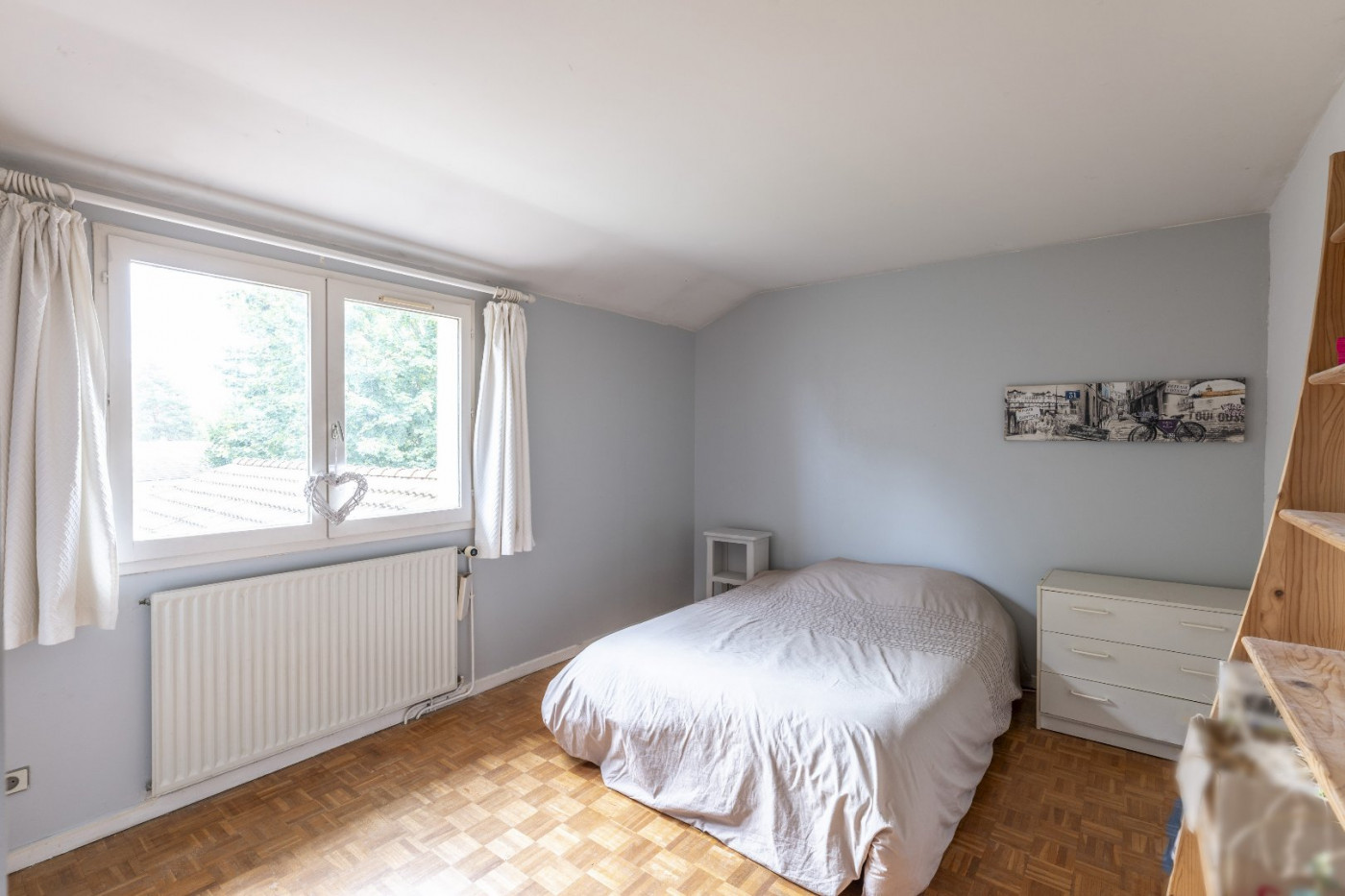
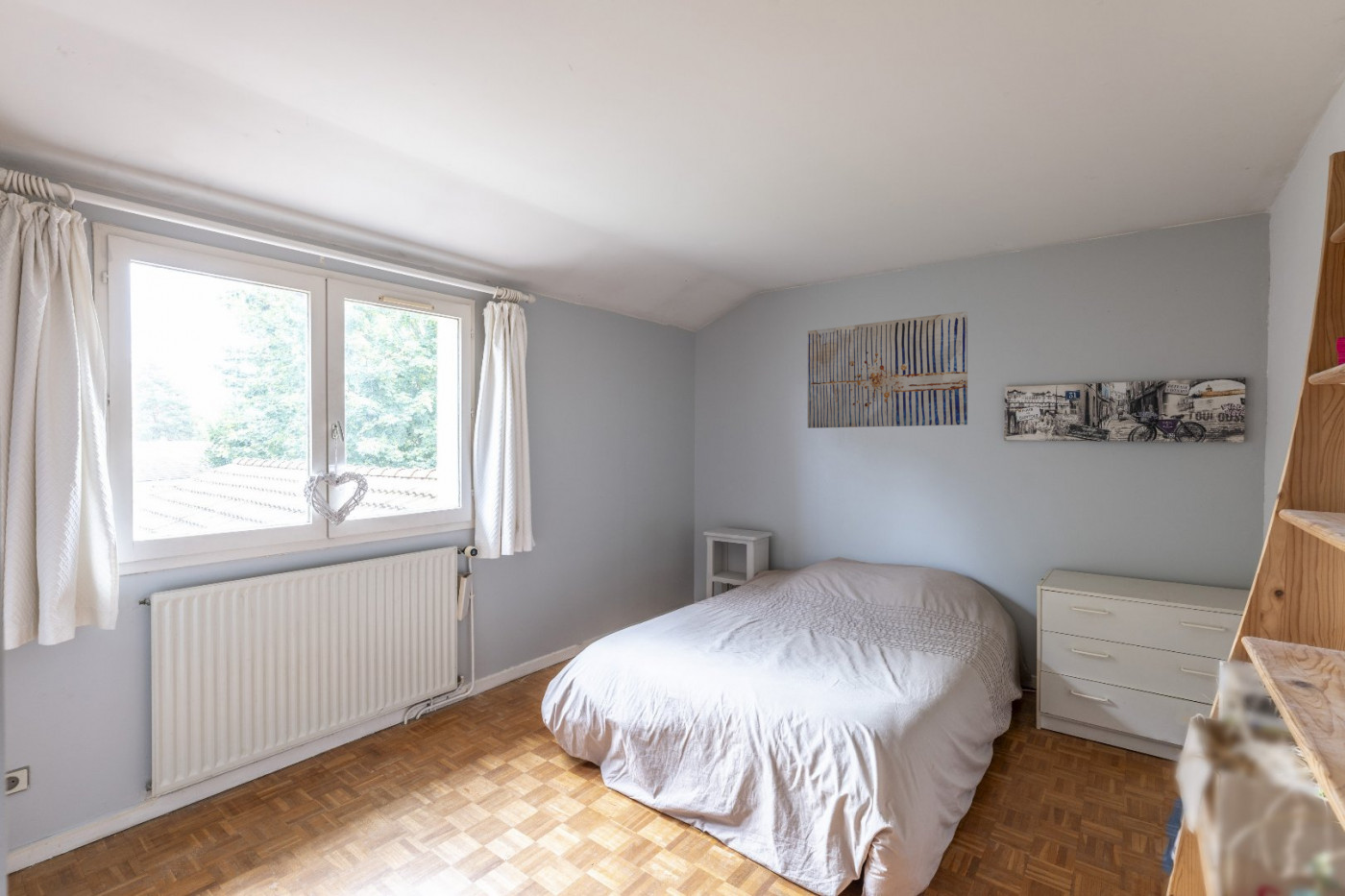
+ wall art [807,310,968,429]
